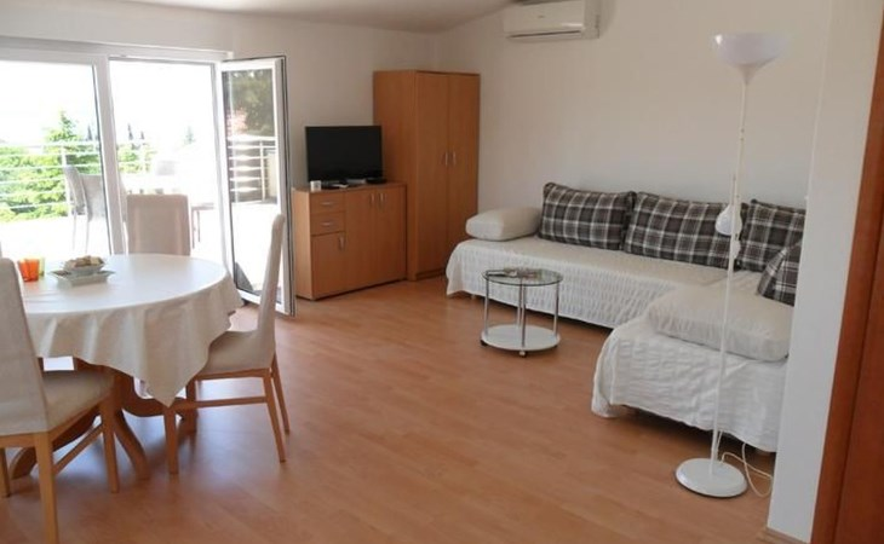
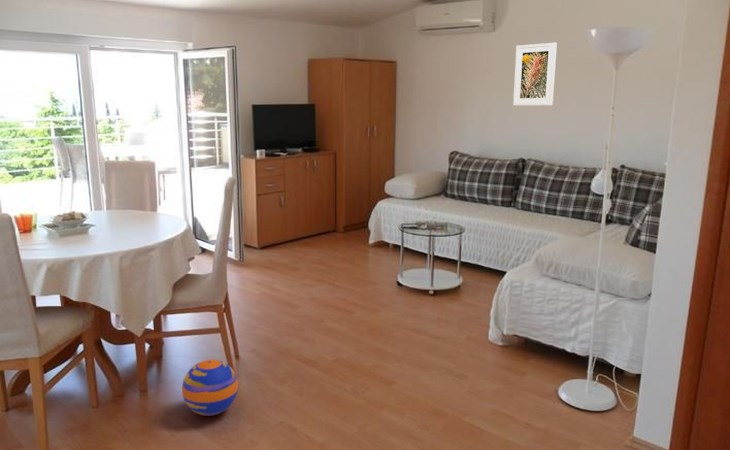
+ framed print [512,42,558,107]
+ ball [181,358,239,417]
